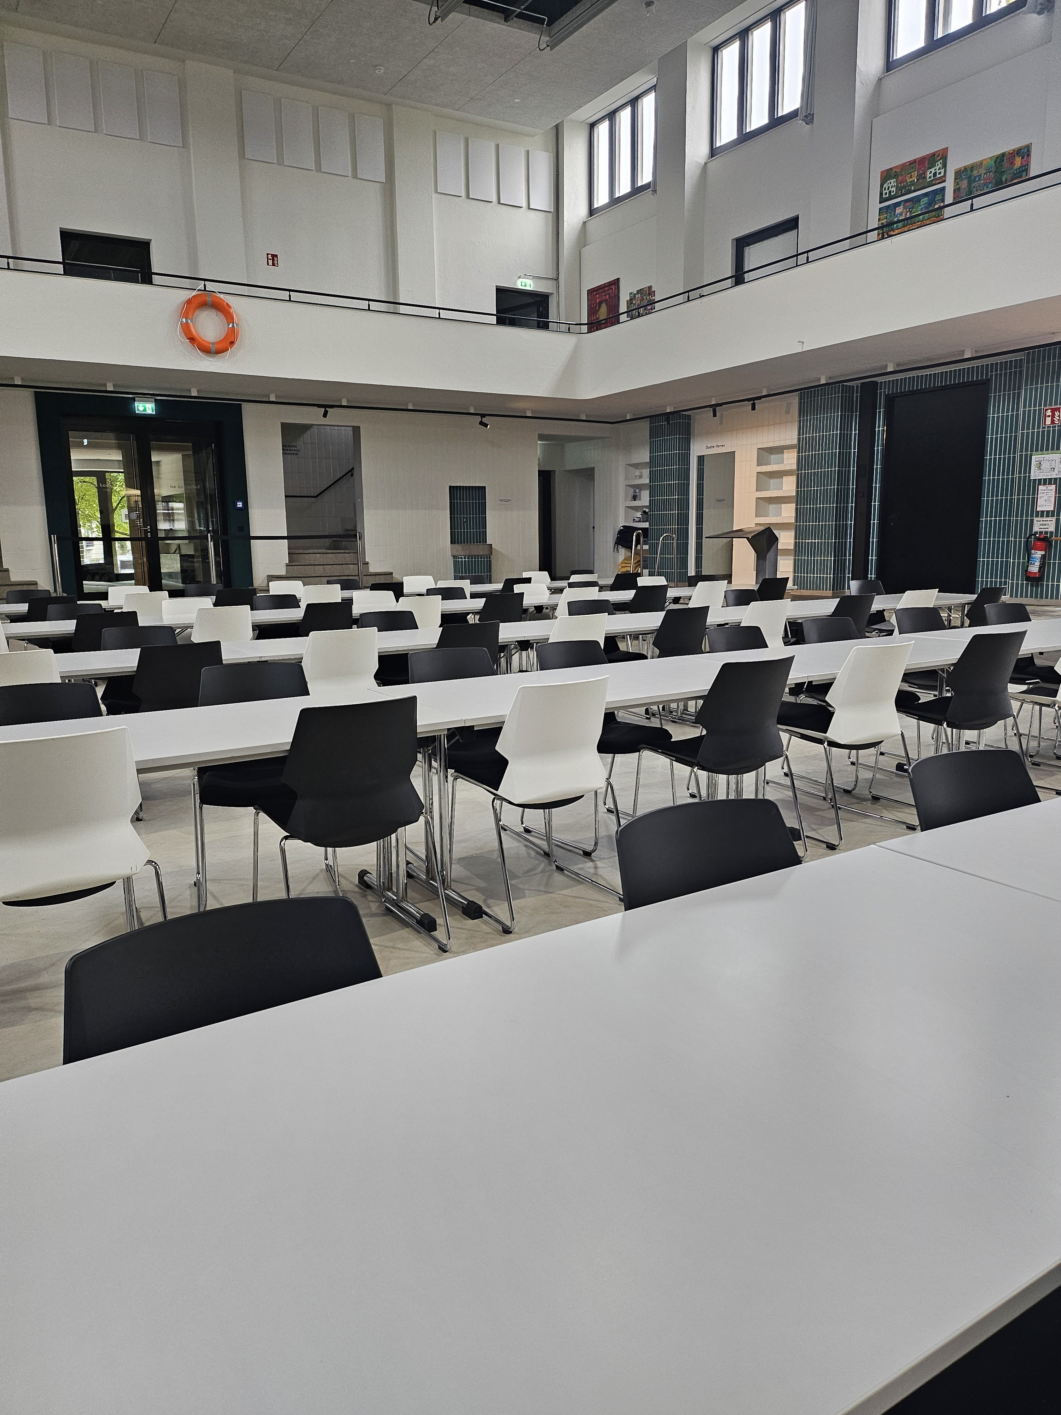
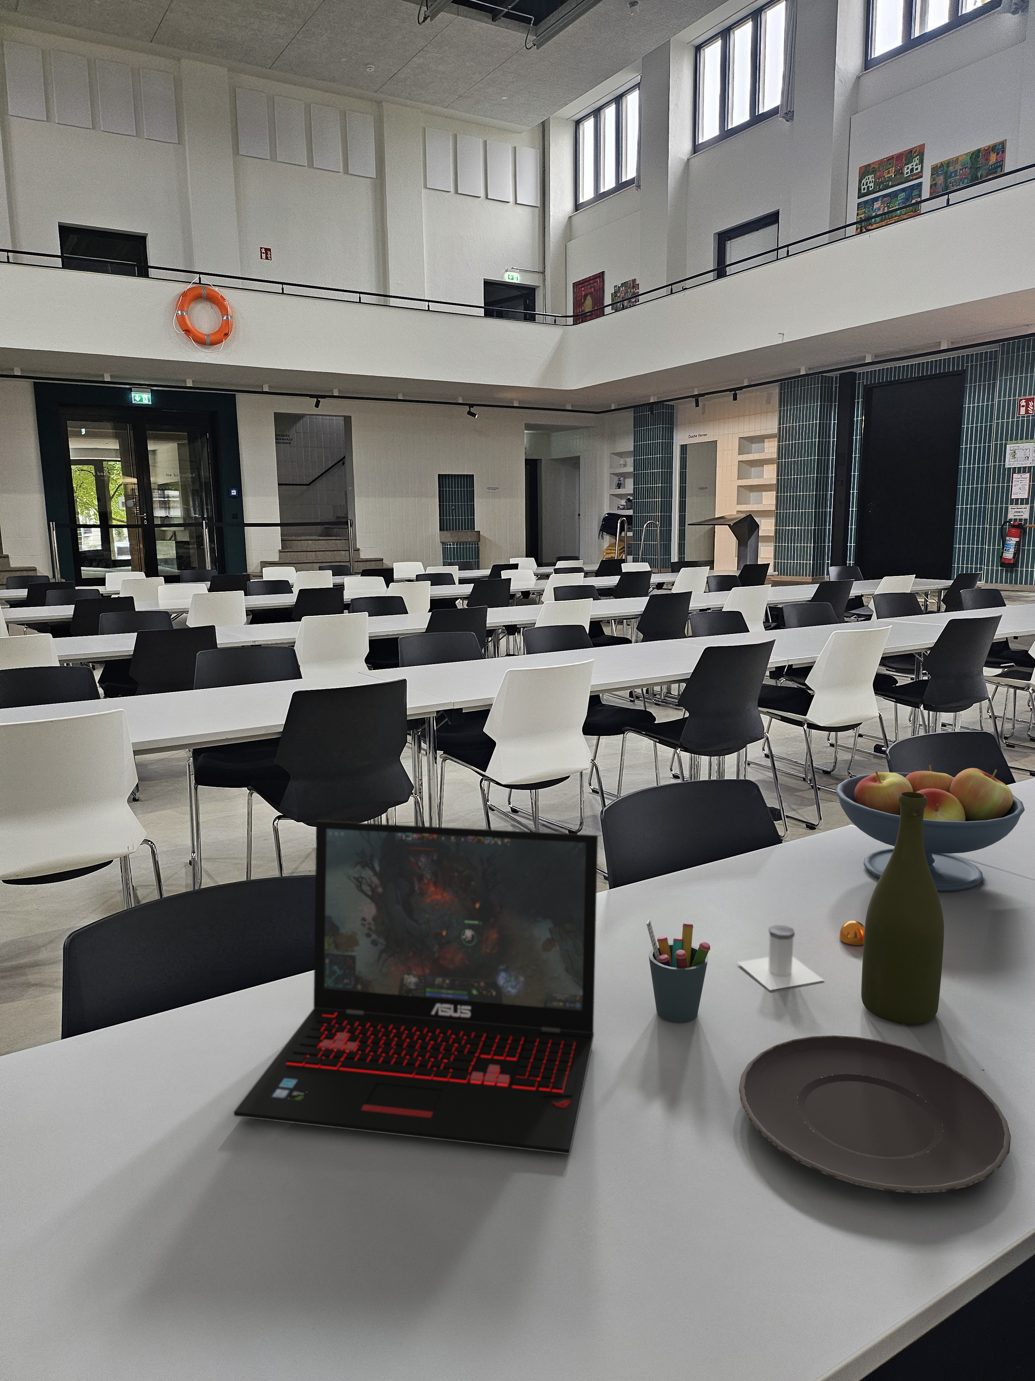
+ plate [738,1035,1011,1194]
+ salt shaker [737,924,825,991]
+ pen holder [646,920,711,1022]
+ pepper shaker [839,920,865,945]
+ bottle [861,792,945,1024]
+ laptop [234,820,598,1155]
+ fruit bowl [836,764,1025,892]
